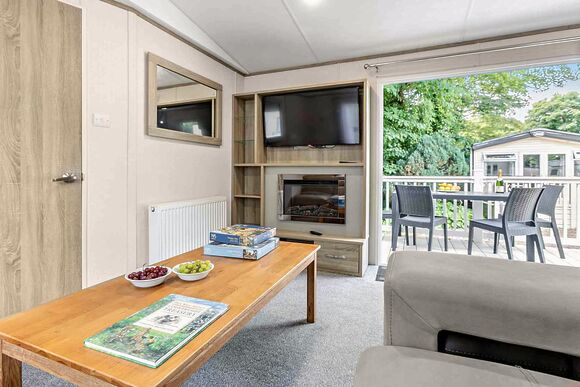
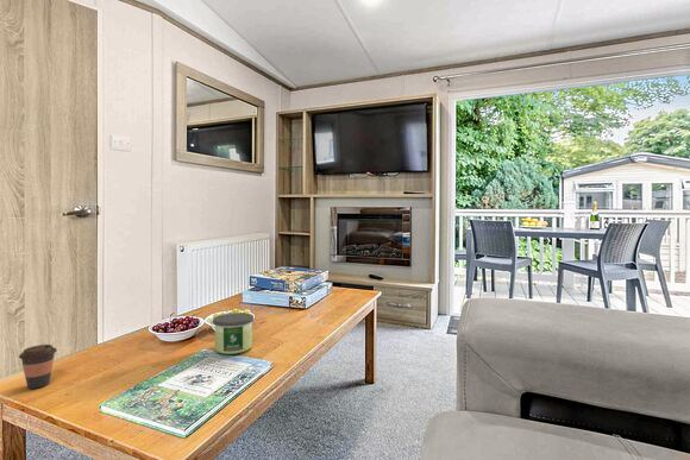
+ coffee cup [18,344,58,390]
+ candle [212,311,255,355]
